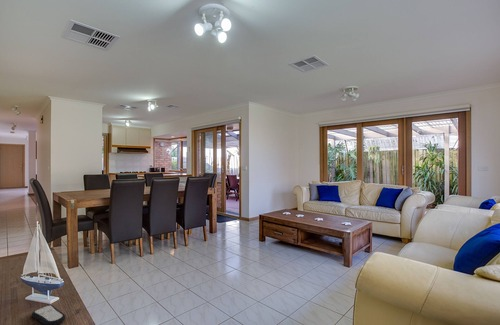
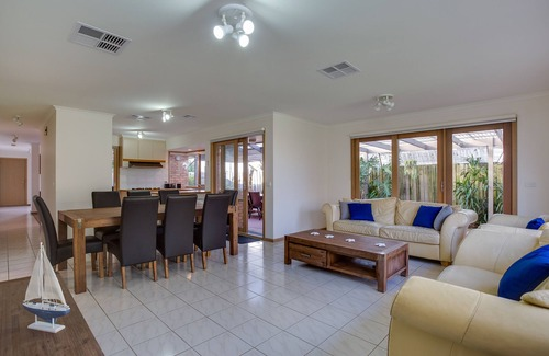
- remote control [31,304,67,325]
